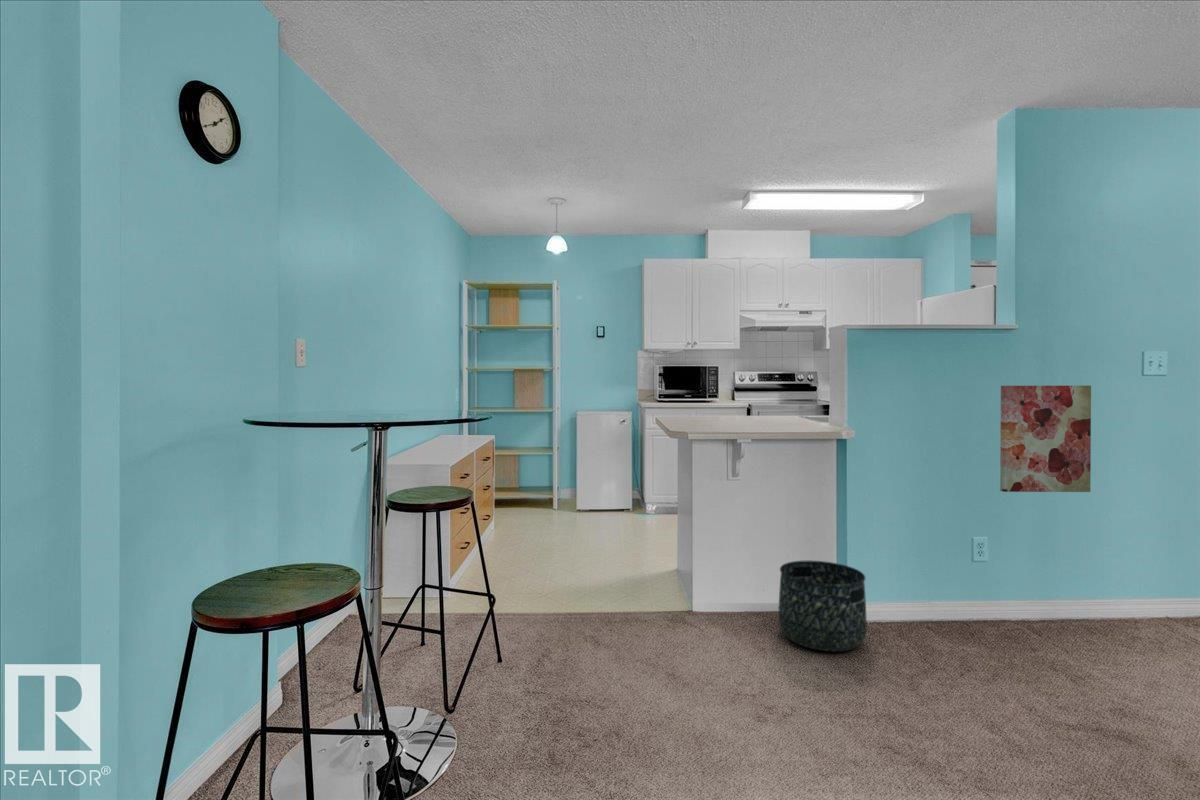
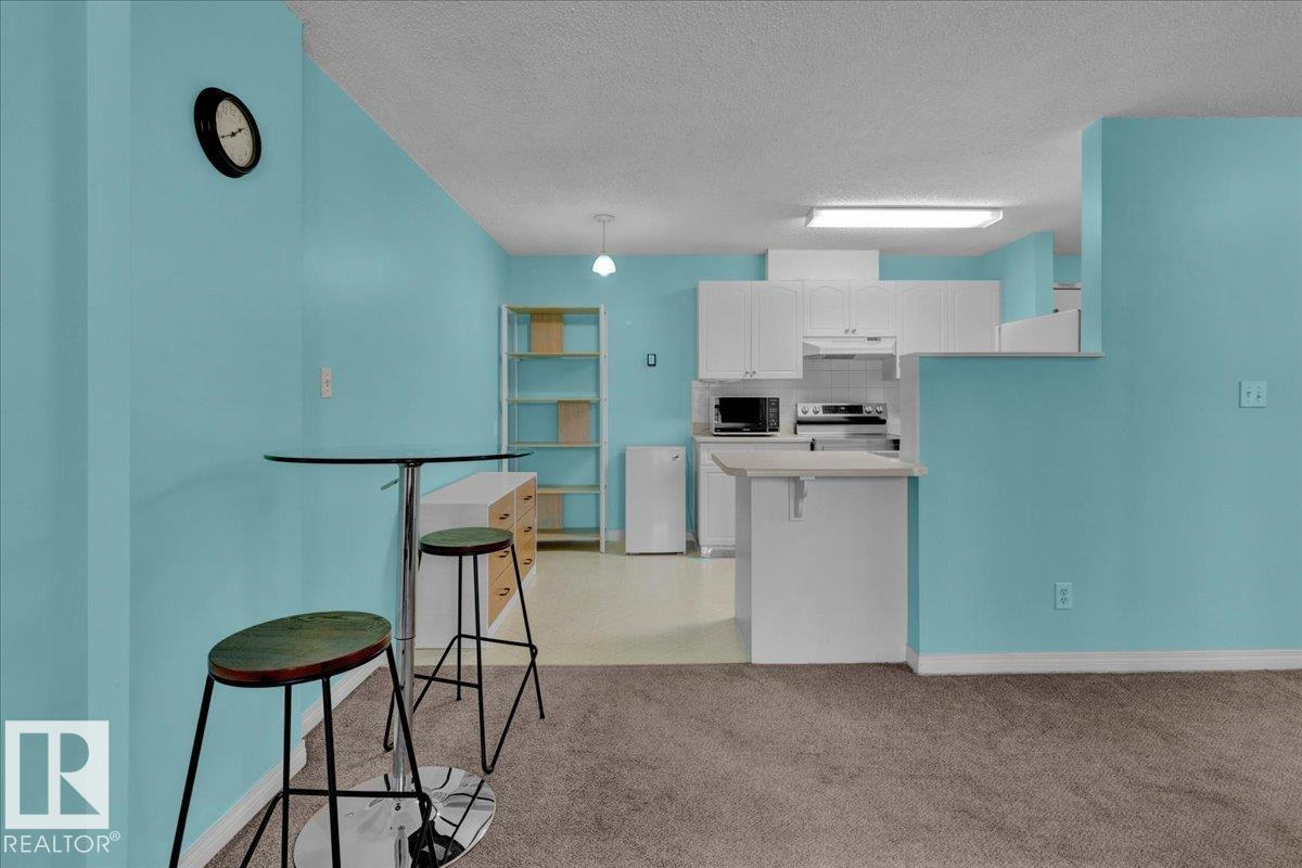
- basket [778,560,868,652]
- wall art [999,385,1092,493]
